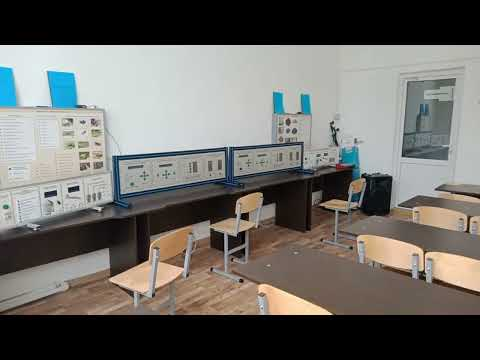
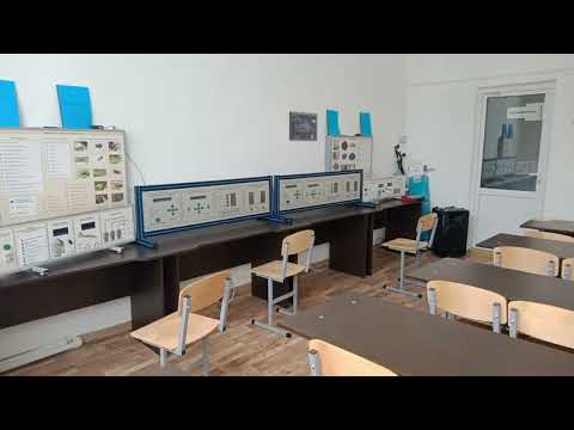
+ wall art [288,110,318,142]
